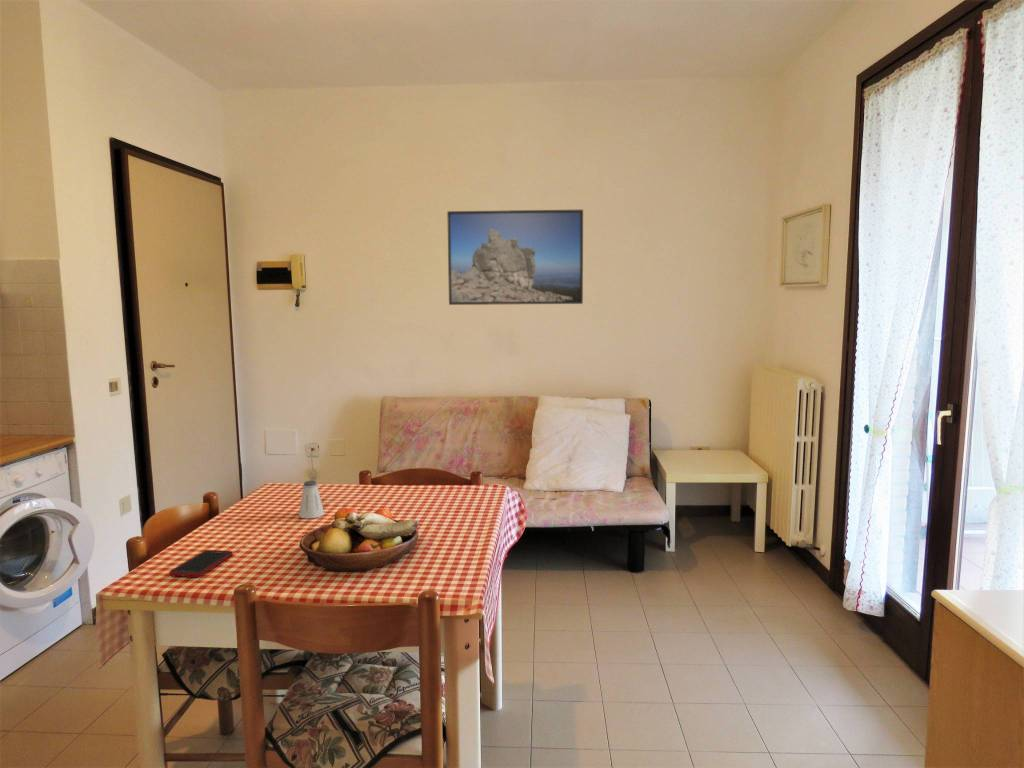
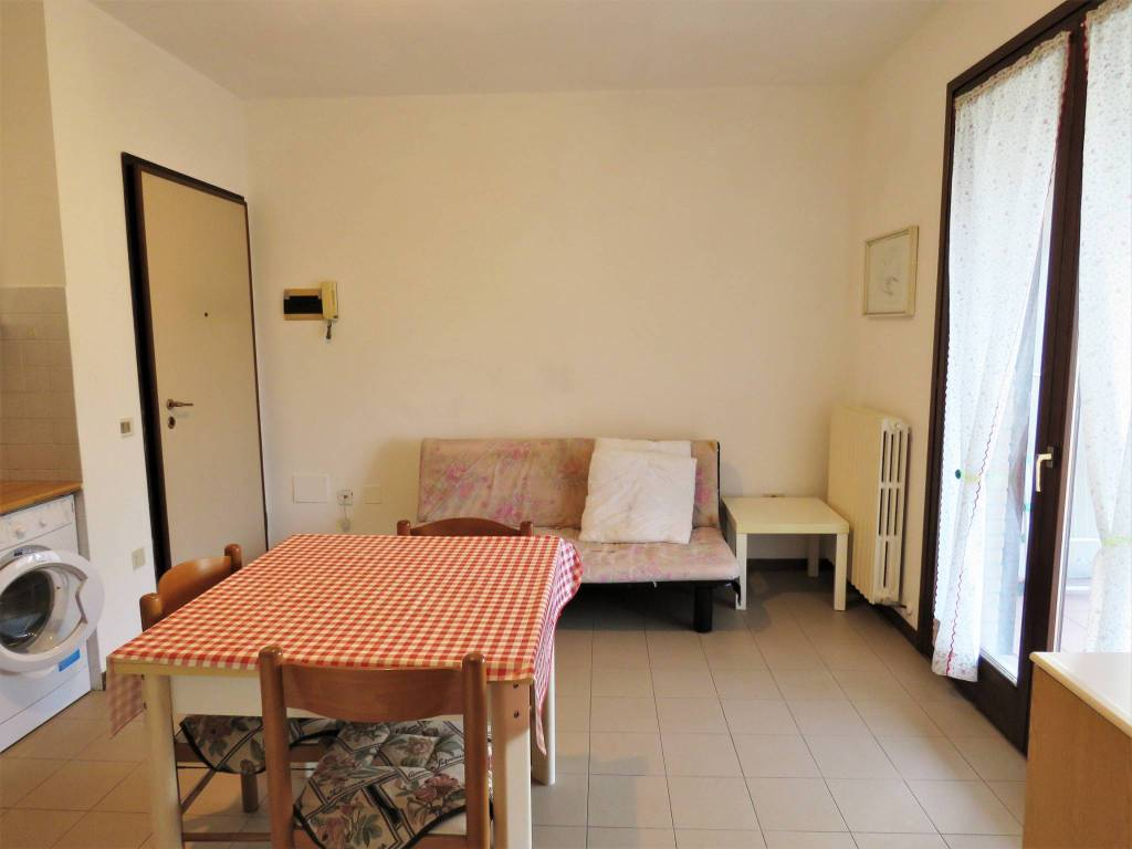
- cell phone [169,549,234,578]
- fruit bowl [299,507,419,573]
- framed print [446,209,584,306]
- saltshaker [298,480,325,520]
